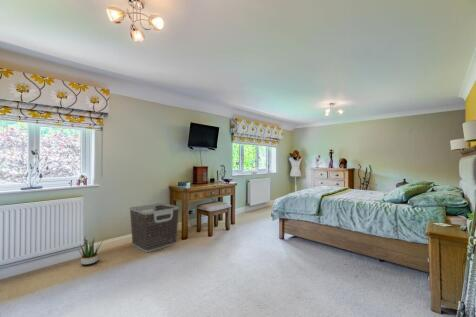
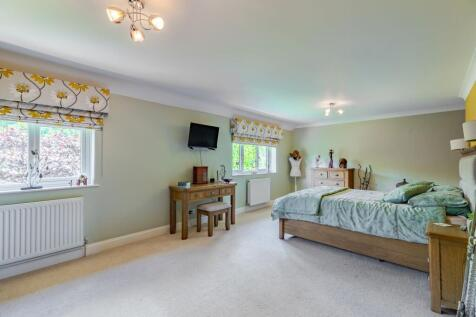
- potted plant [73,236,104,266]
- clothes hamper [129,202,180,253]
